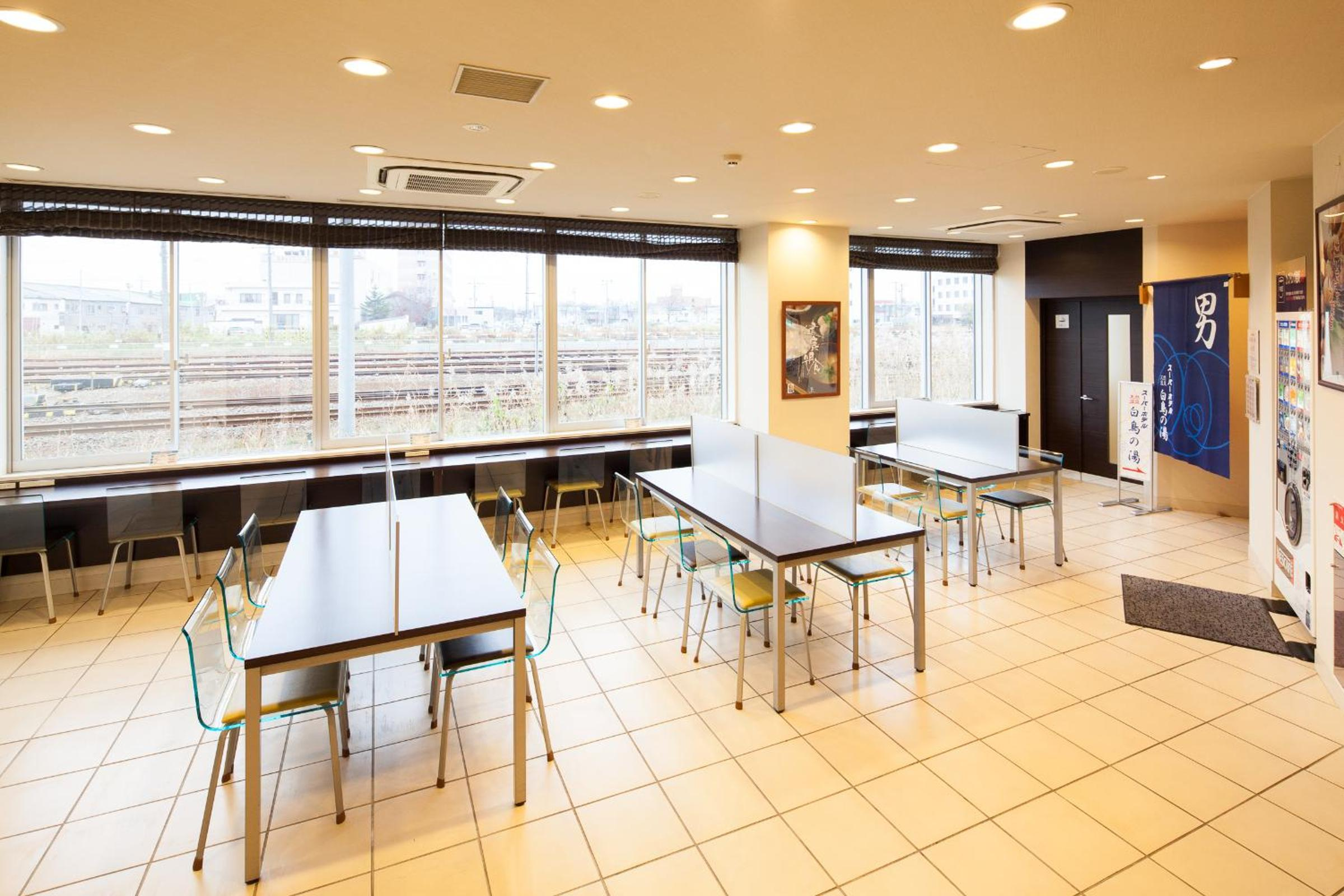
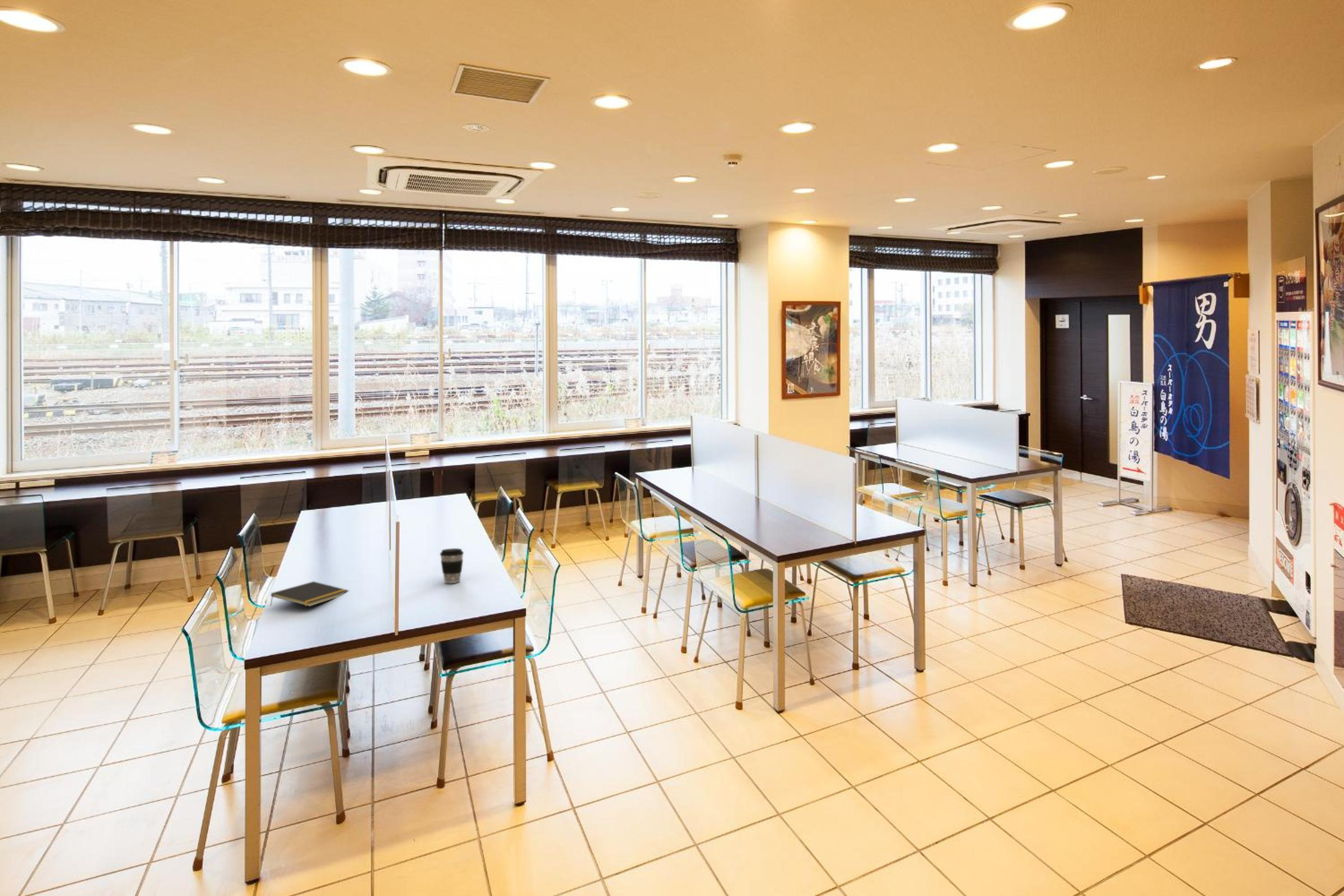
+ notepad [270,581,350,607]
+ coffee cup [440,548,464,584]
